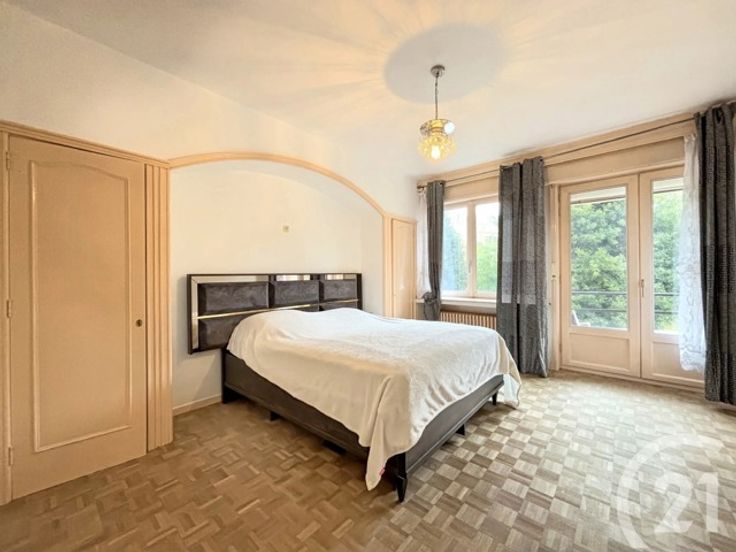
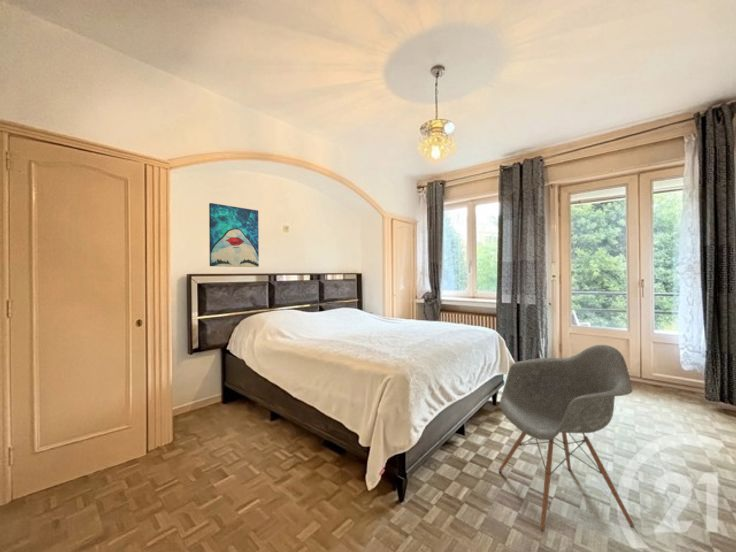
+ armchair [497,344,635,532]
+ wall art [208,202,260,268]
